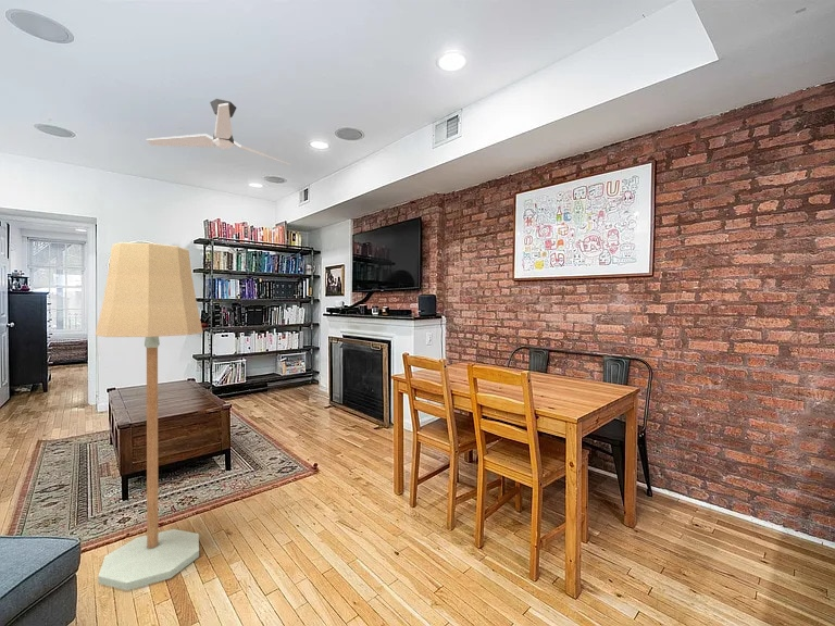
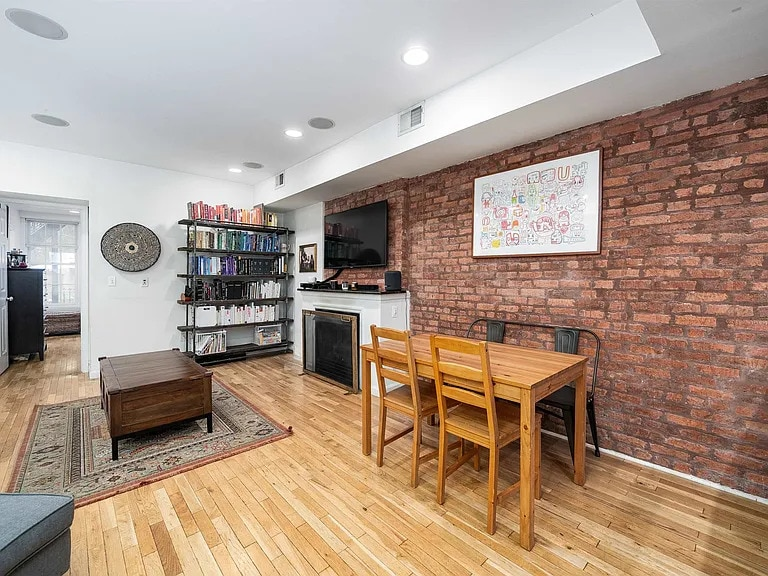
- ceiling fan [146,98,291,166]
- floor lamp [95,241,203,591]
